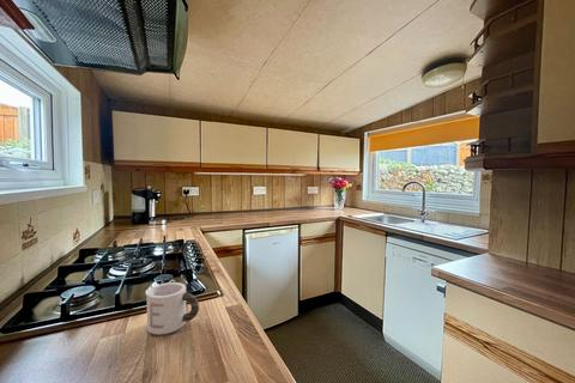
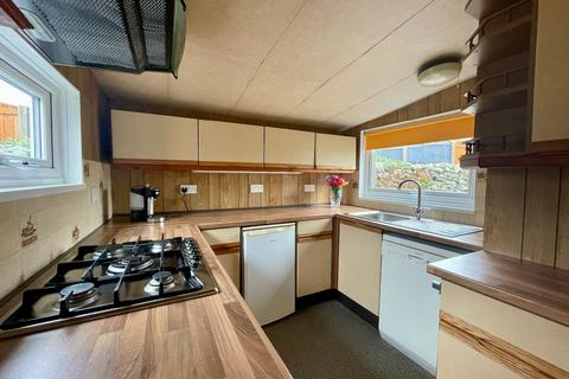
- mug [146,281,200,335]
